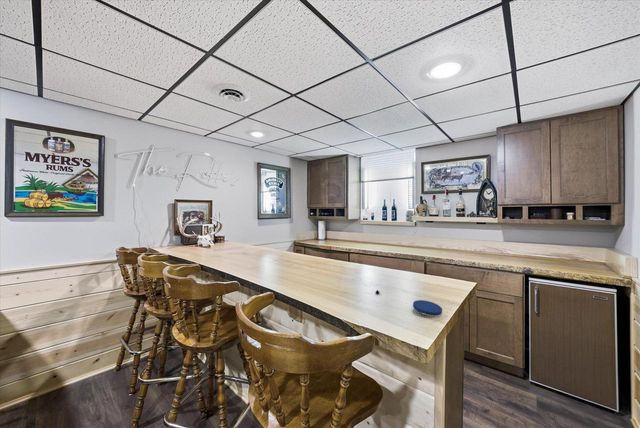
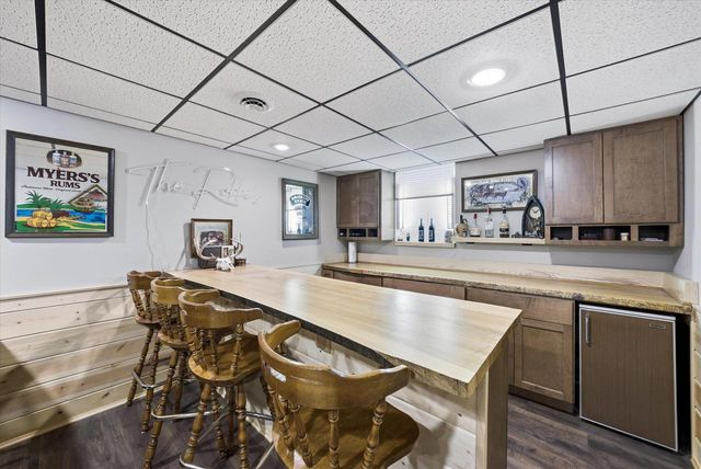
- plate [374,289,443,316]
